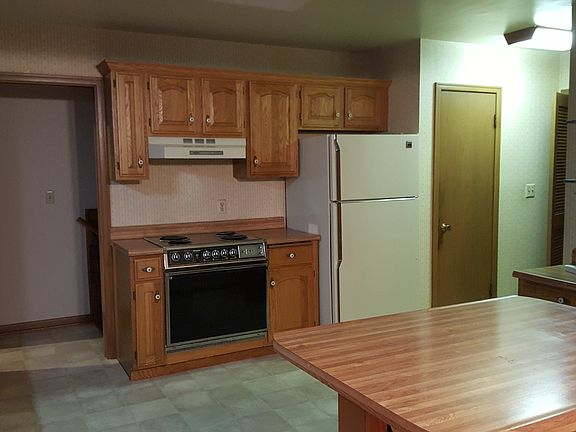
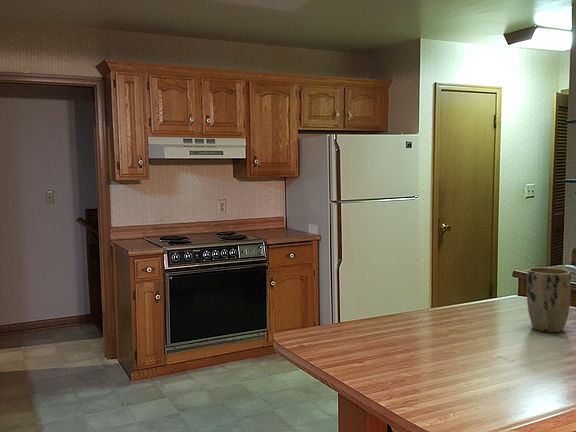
+ plant pot [526,266,572,333]
